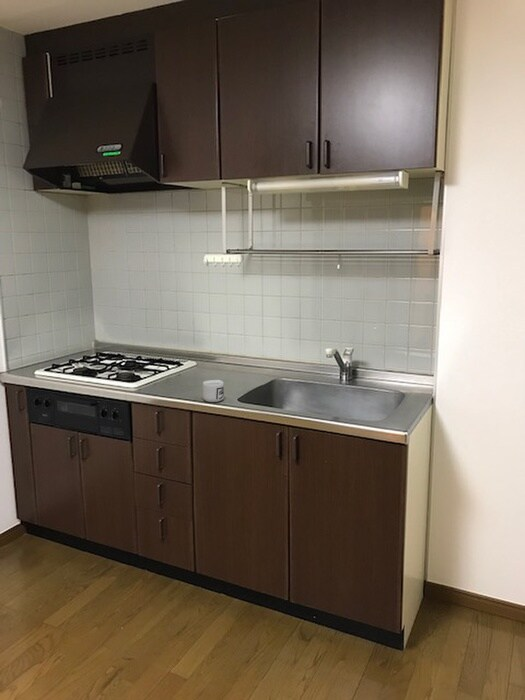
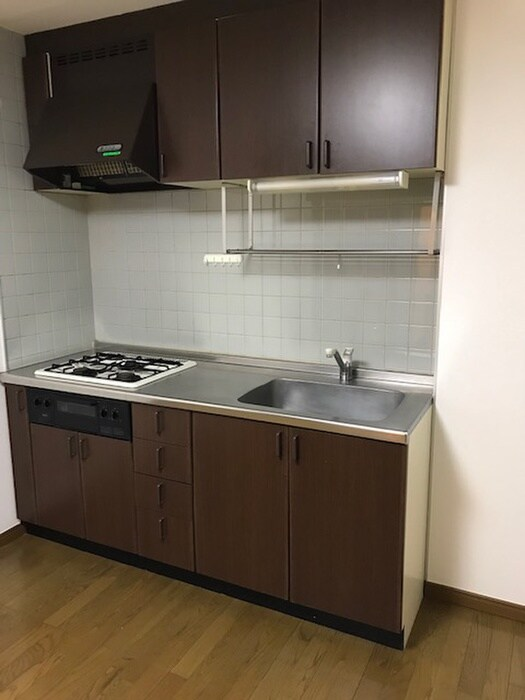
- mug [202,379,225,403]
